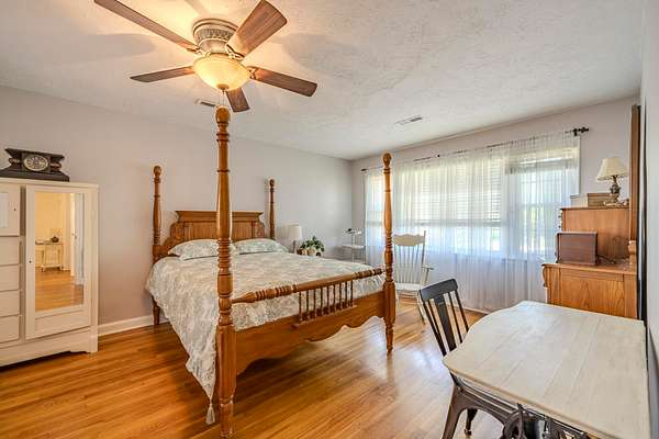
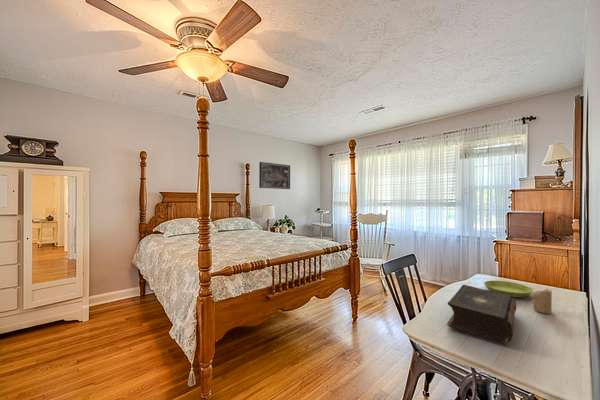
+ wall art [258,161,291,190]
+ saucer [483,280,534,298]
+ book [446,284,518,345]
+ candle [531,288,553,314]
